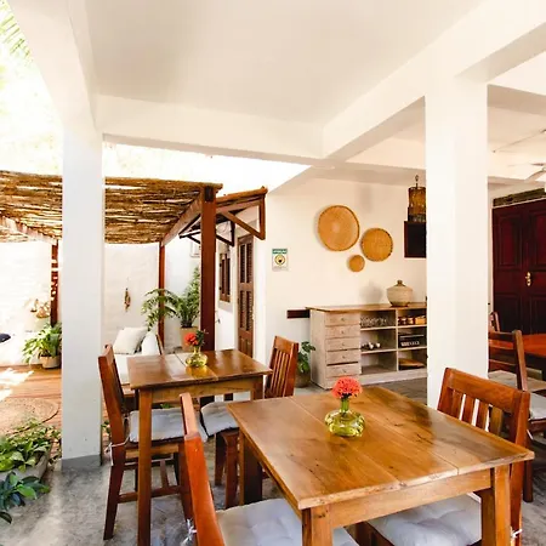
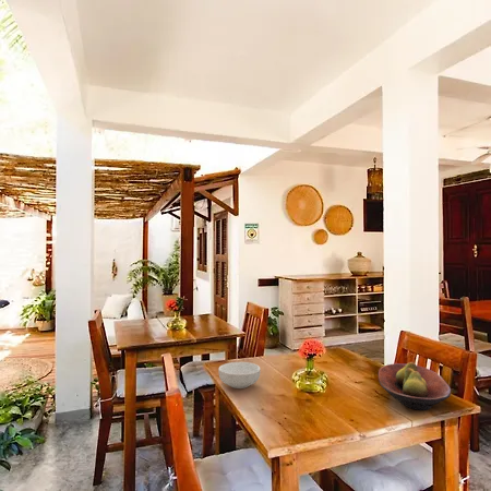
+ cereal bowl [217,361,261,390]
+ fruit bowl [378,361,452,411]
